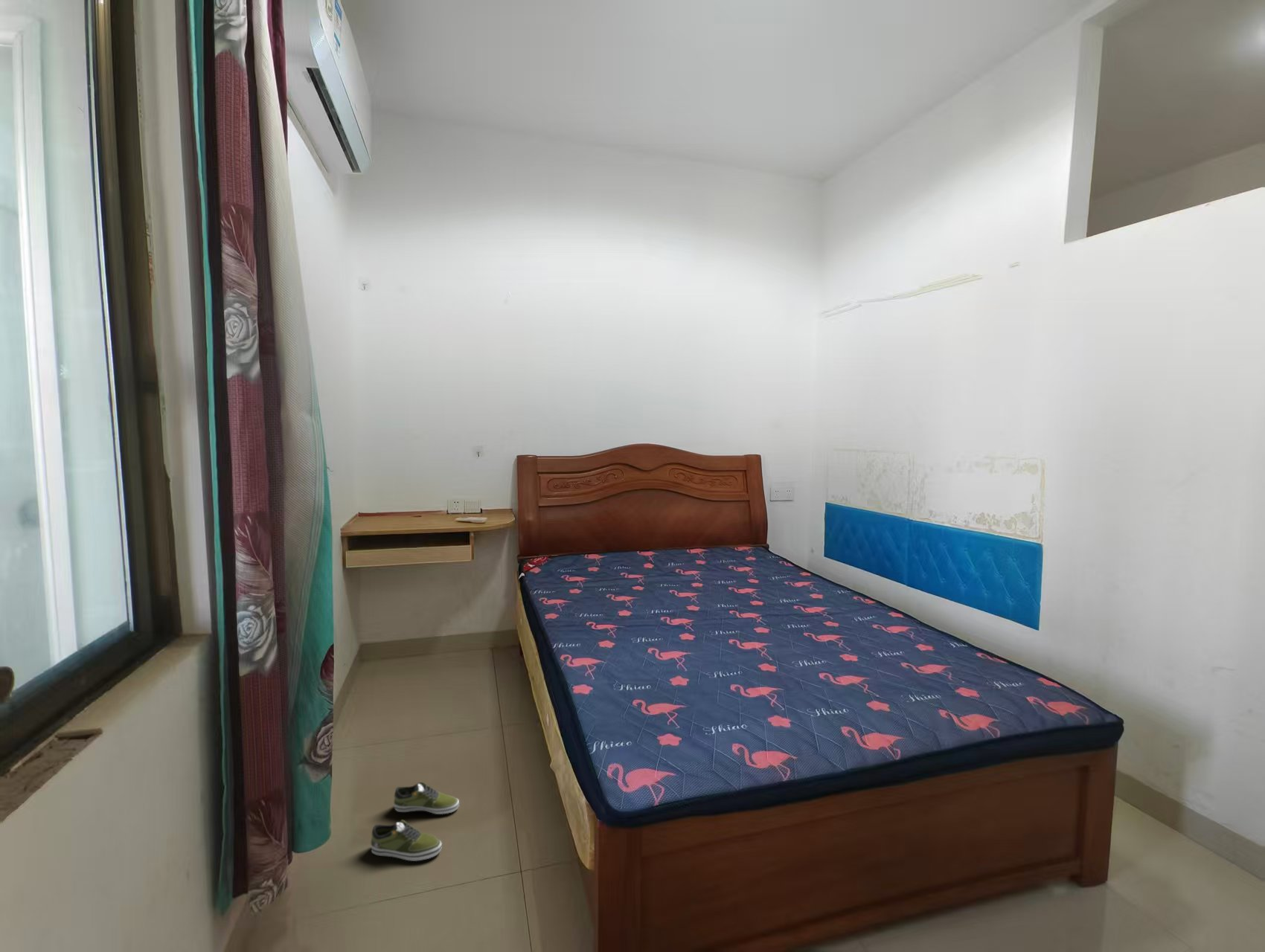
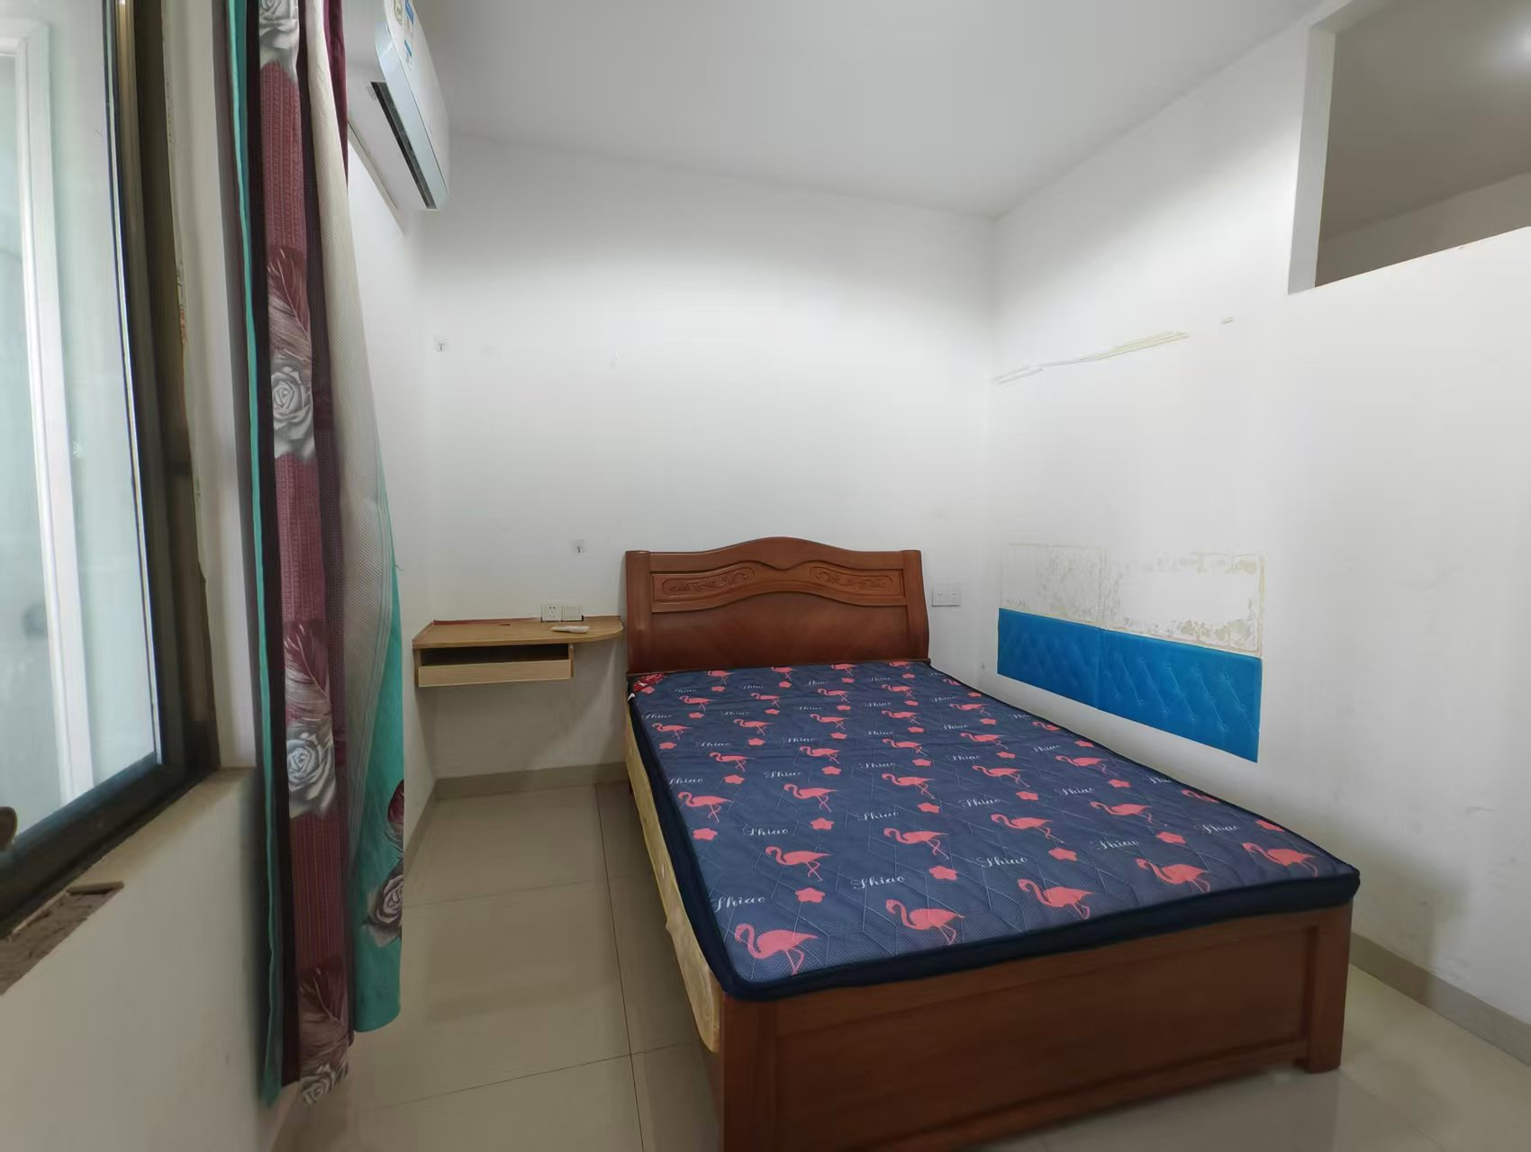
- shoe [370,781,460,862]
